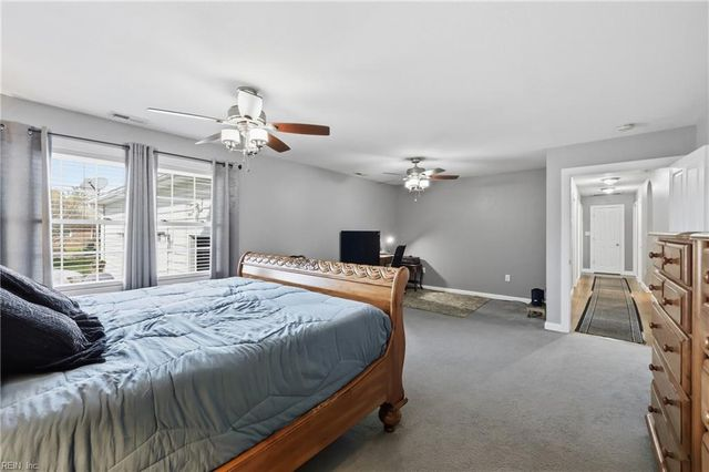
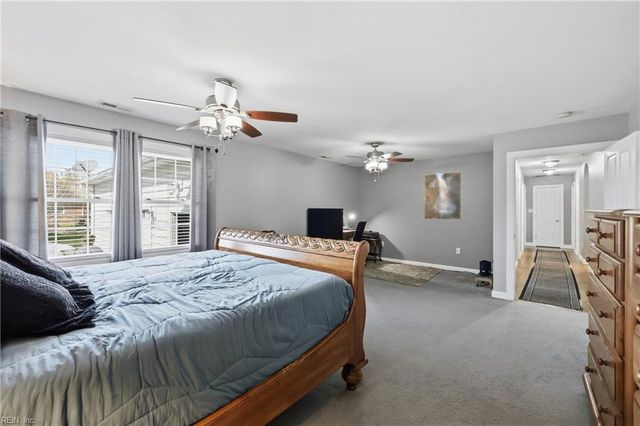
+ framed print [423,171,463,221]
